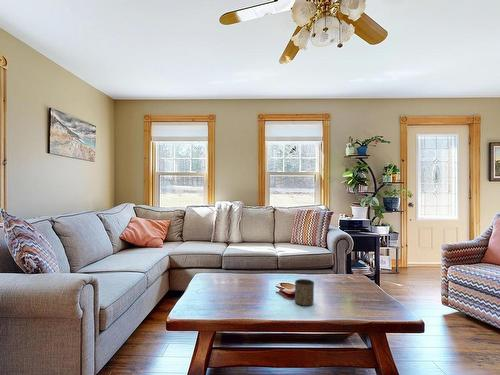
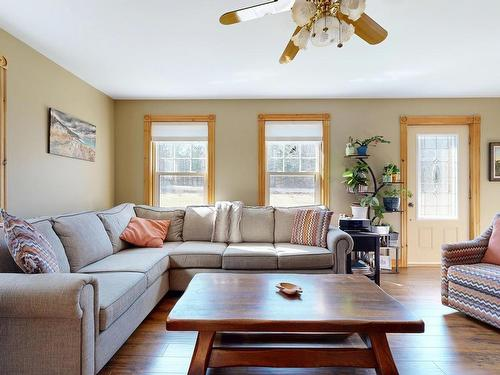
- cup [294,278,315,307]
